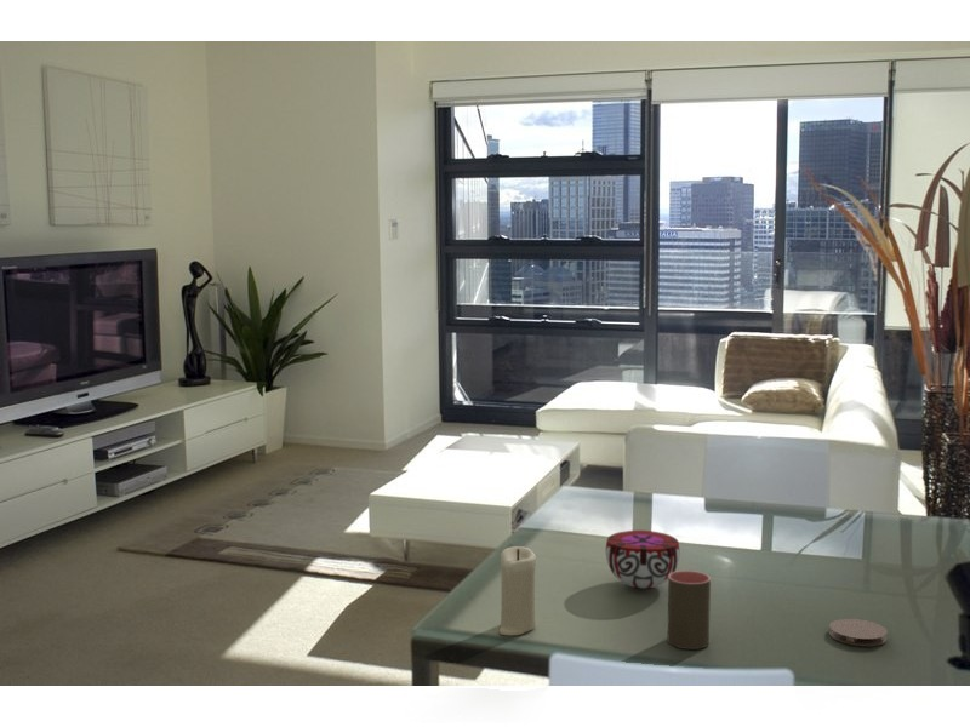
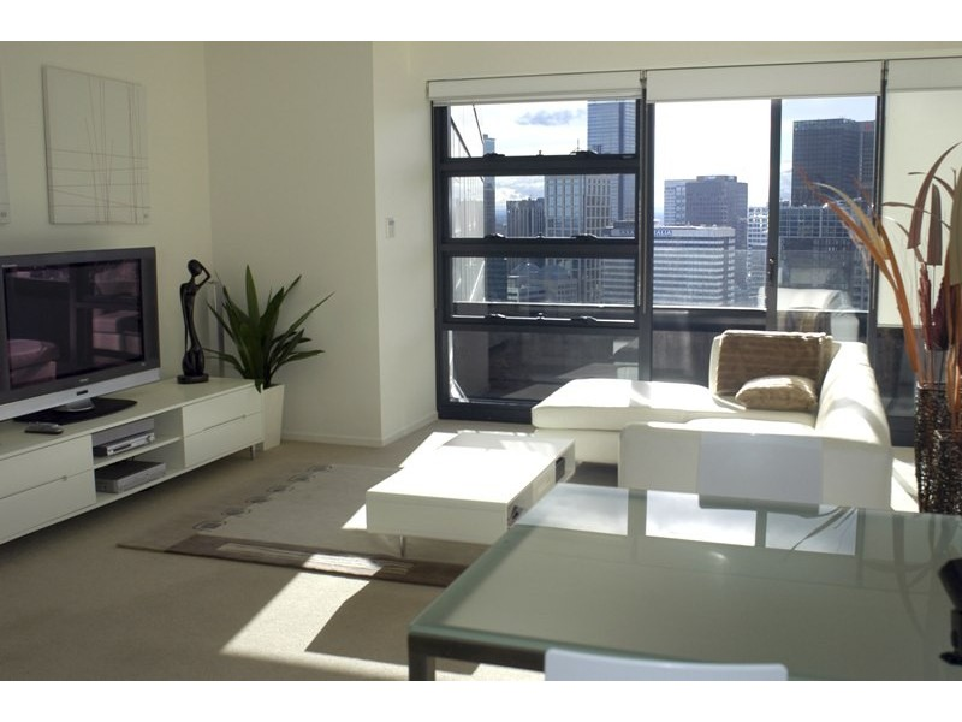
- cup [666,569,712,651]
- candle [498,545,537,636]
- coaster [828,618,888,647]
- decorative bowl [605,529,680,590]
